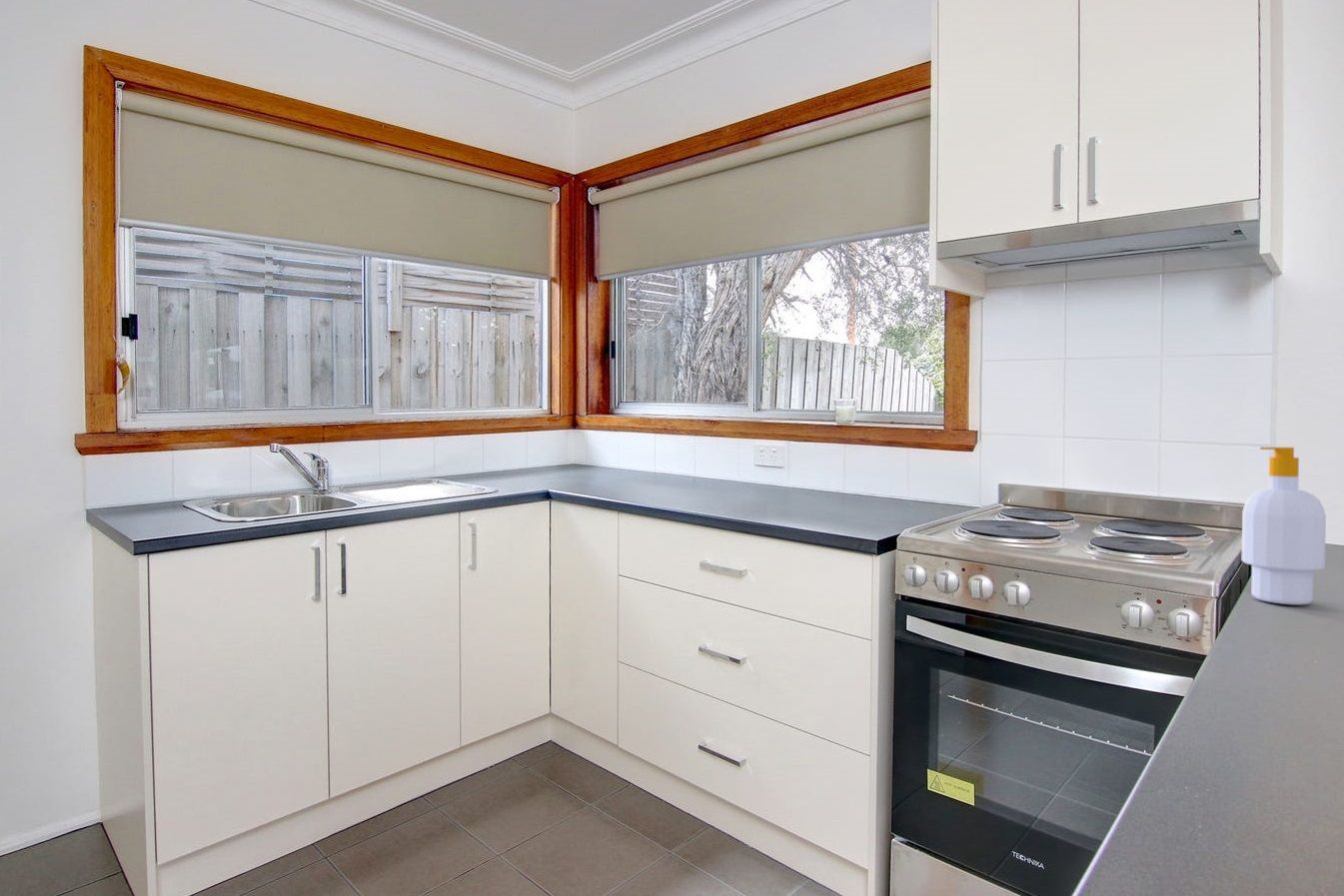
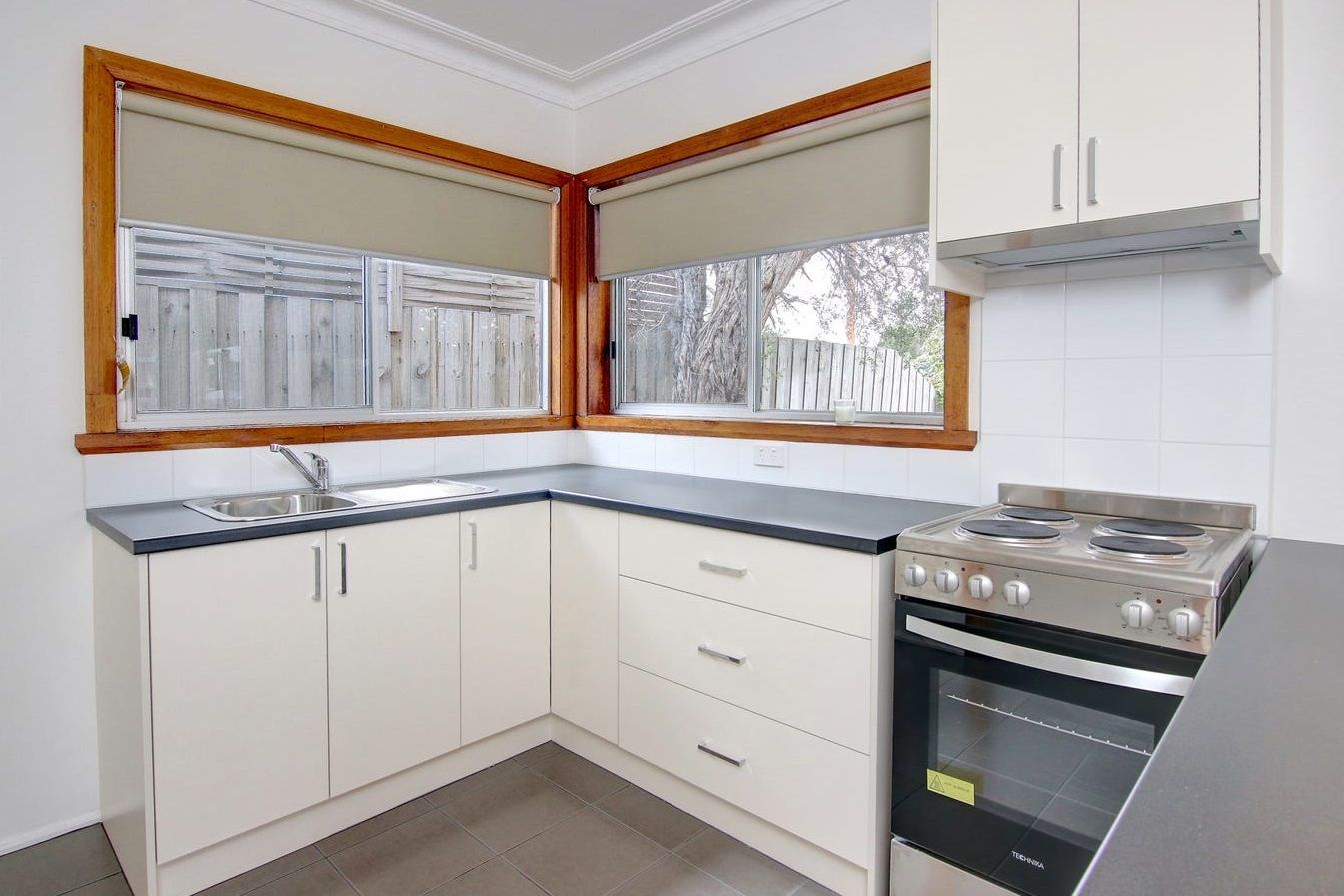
- soap bottle [1241,447,1327,605]
